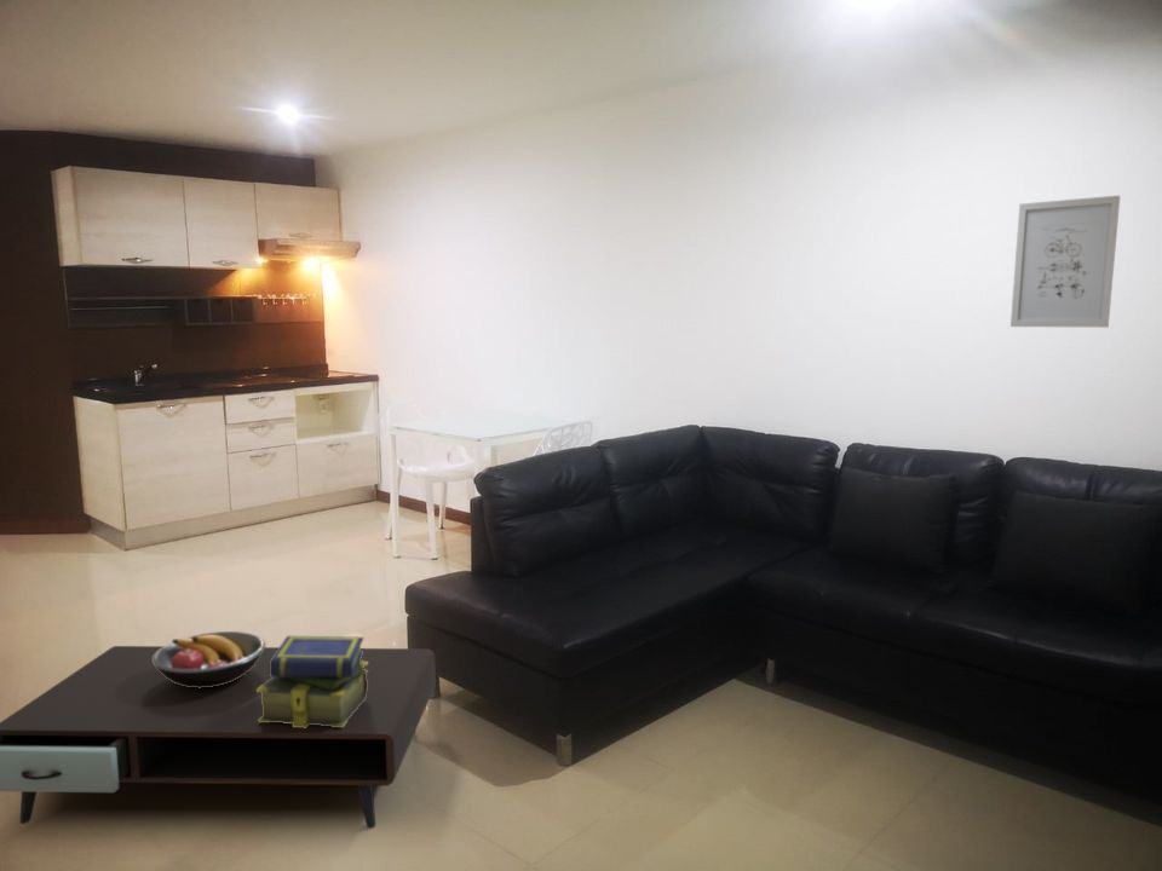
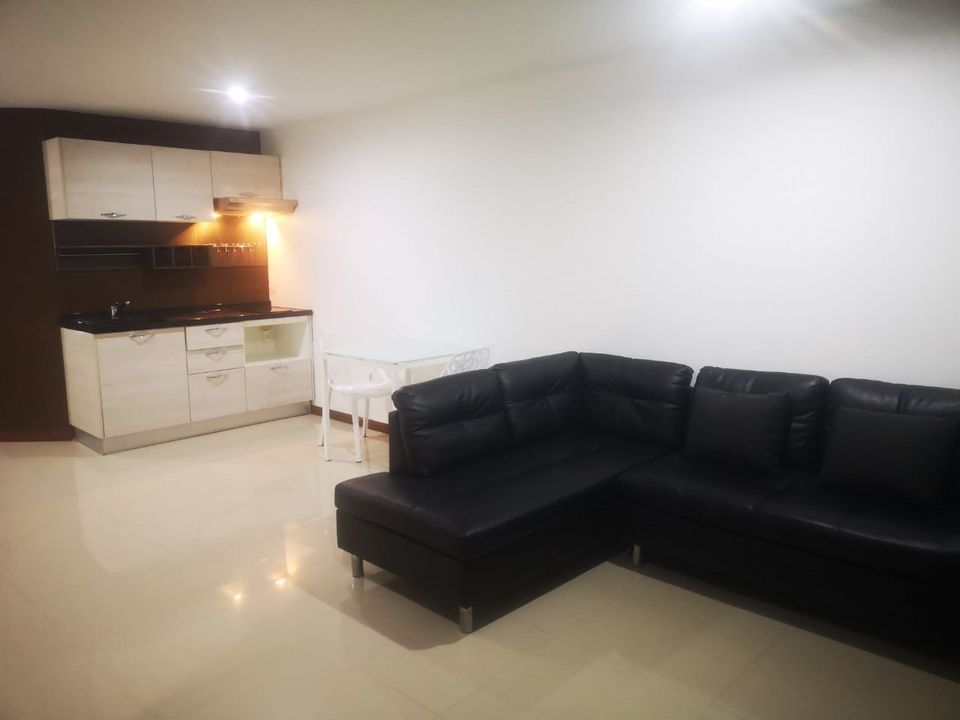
- fruit bowl [153,630,266,688]
- coffee table [0,645,437,830]
- wall art [1009,195,1121,329]
- stack of books [257,635,368,728]
